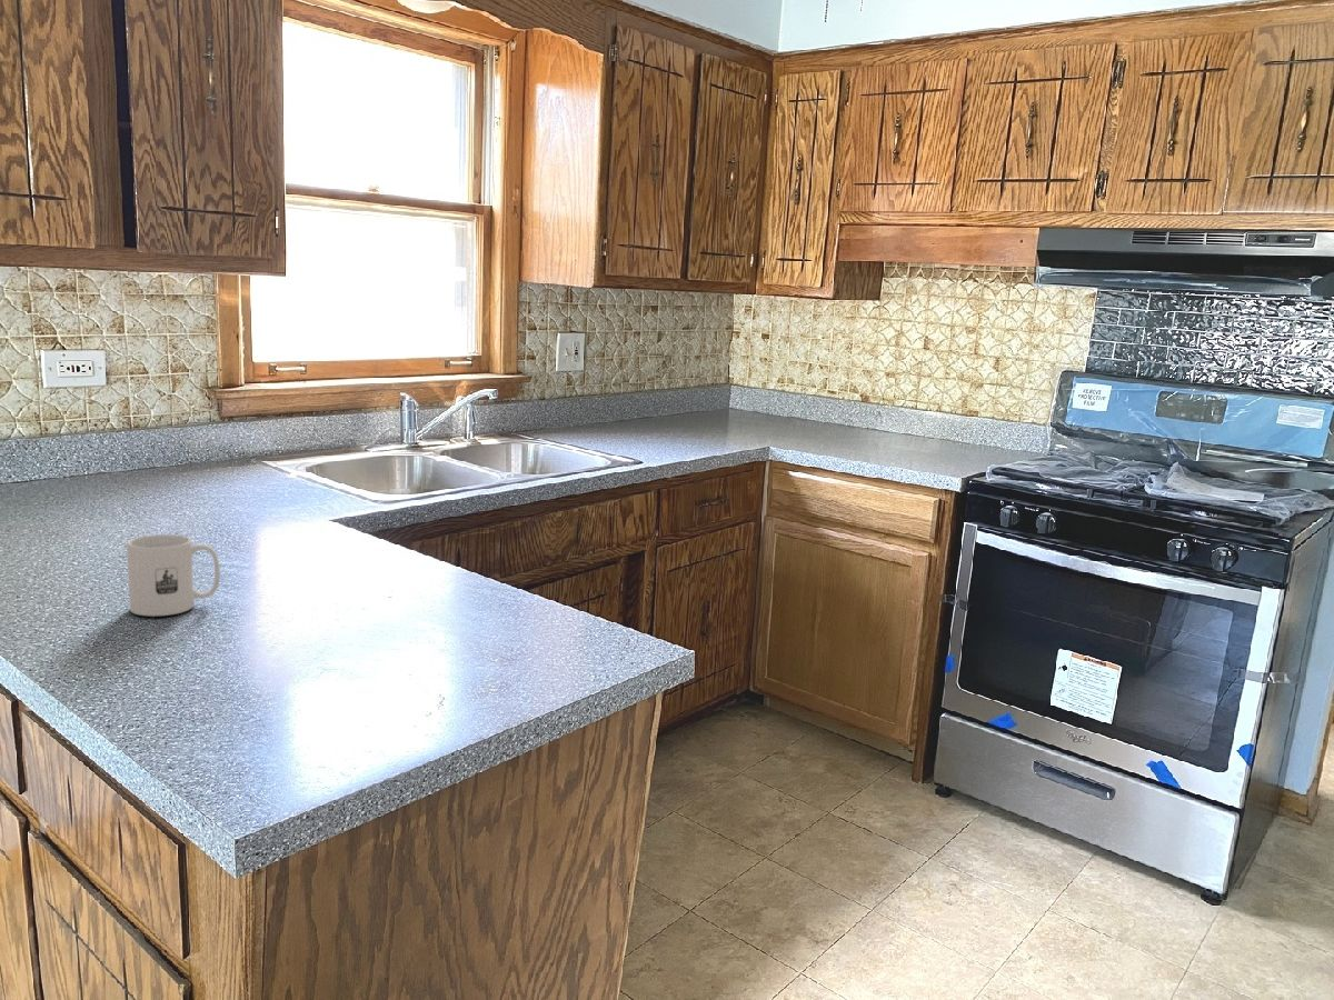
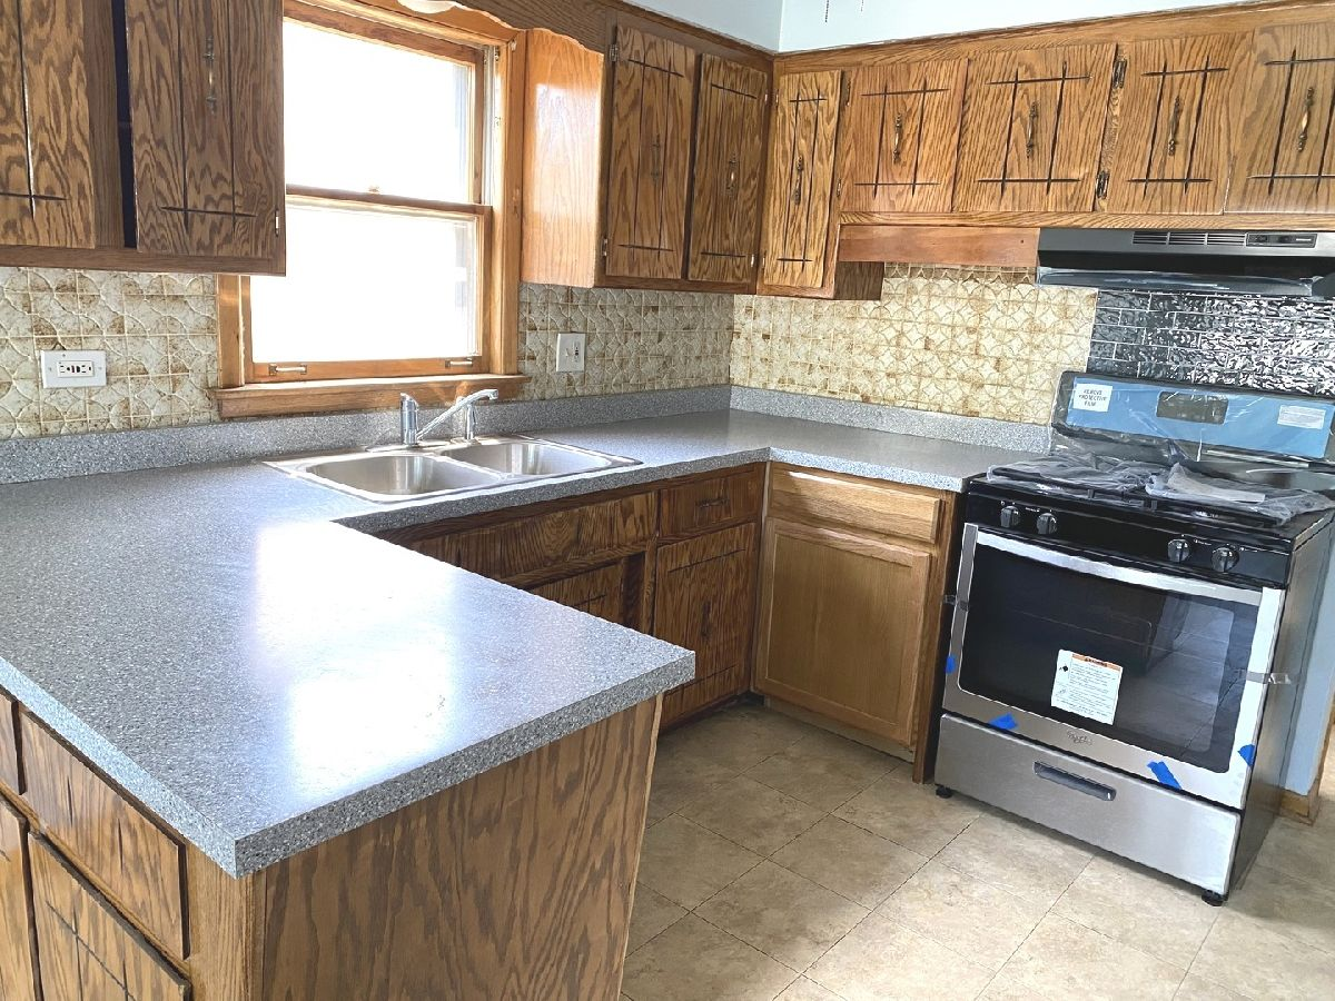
- mug [126,533,221,618]
